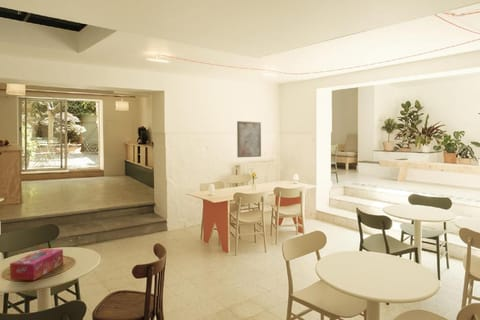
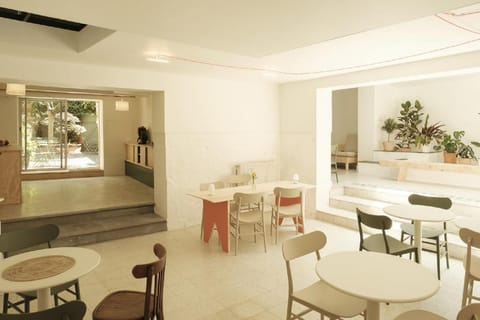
- tissue box [9,248,64,282]
- wall art [236,120,262,158]
